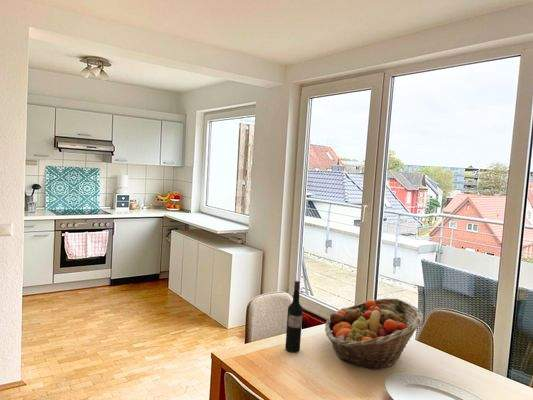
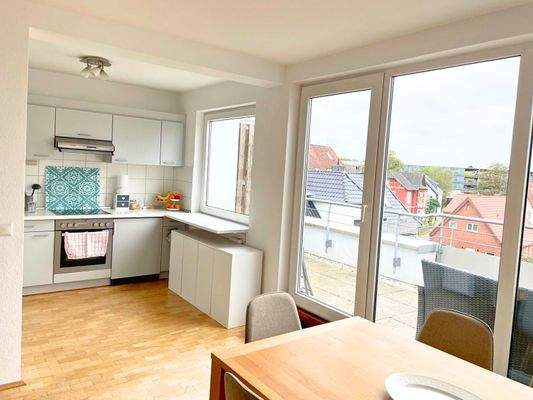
- wine bottle [284,280,304,353]
- fruit basket [324,297,424,371]
